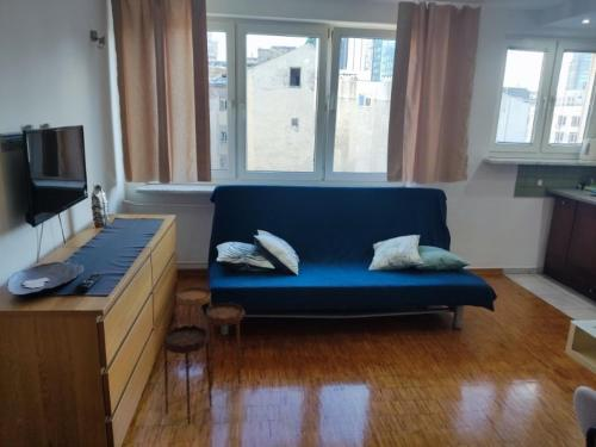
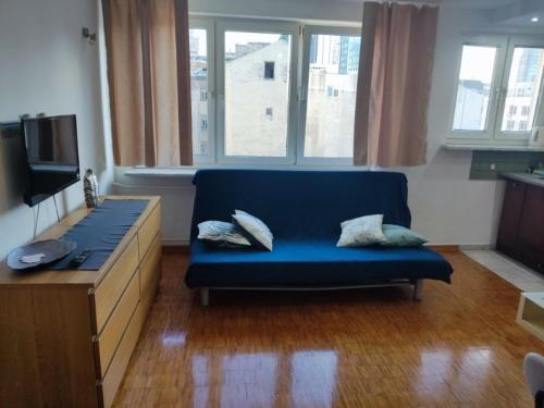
- side table [163,285,247,426]
